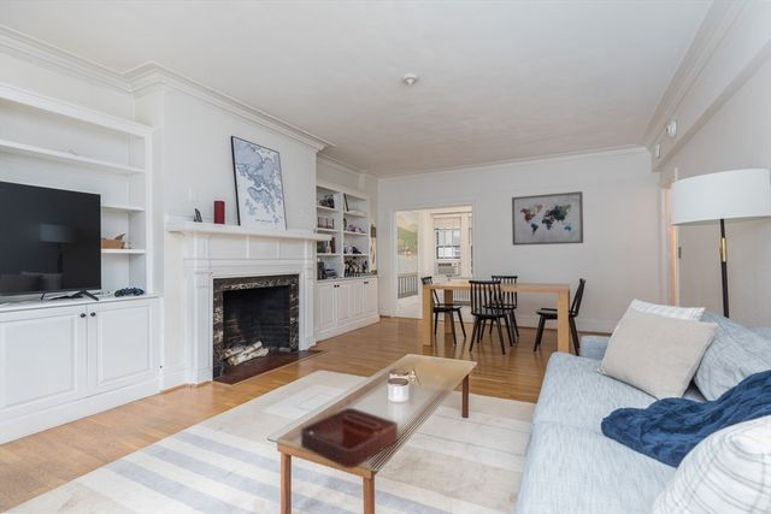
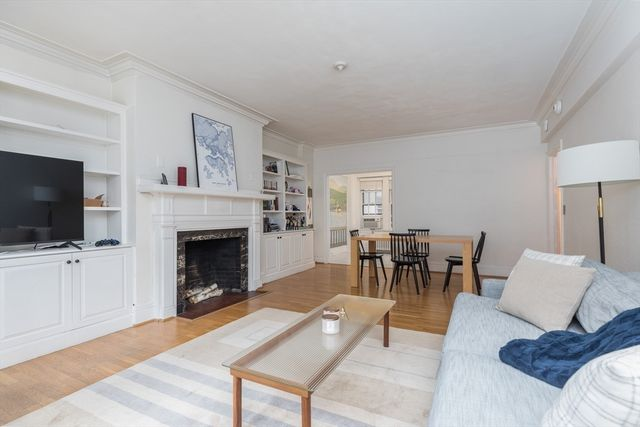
- wall art [511,190,584,247]
- decorative tray [300,407,399,469]
